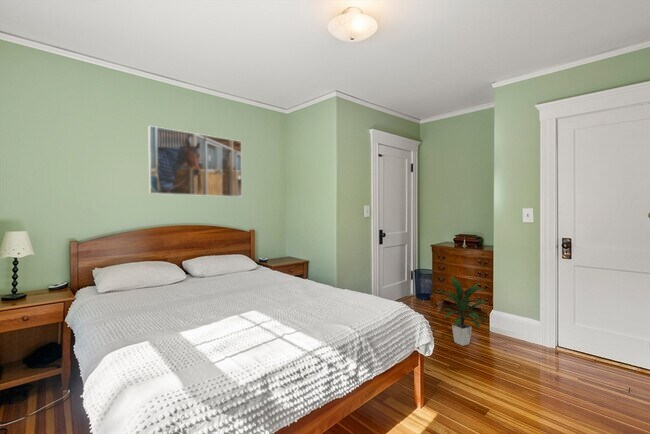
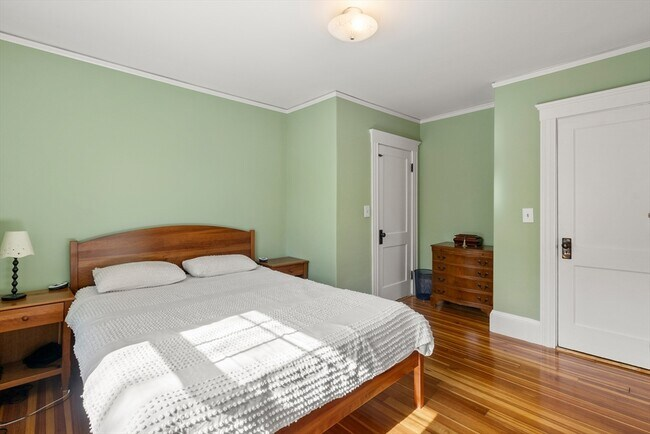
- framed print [147,125,243,198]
- indoor plant [434,275,488,347]
